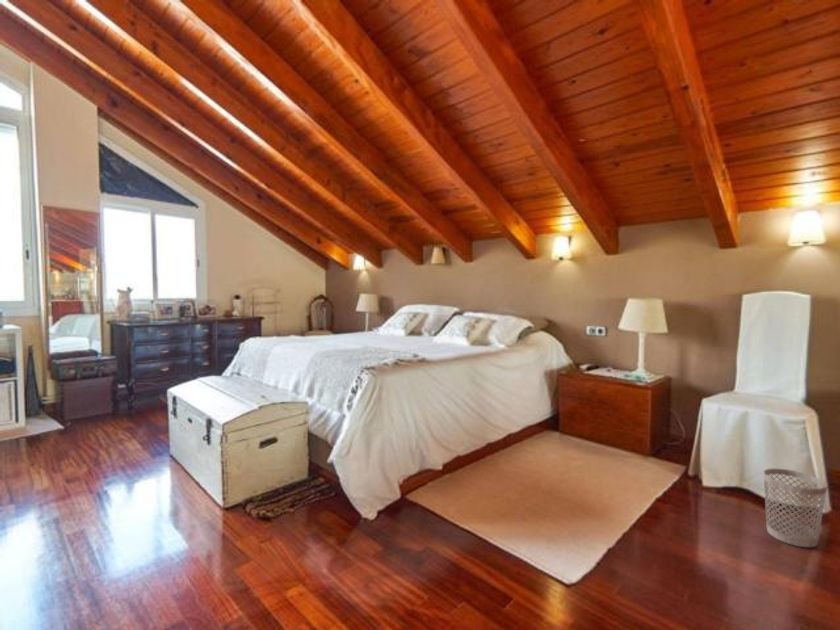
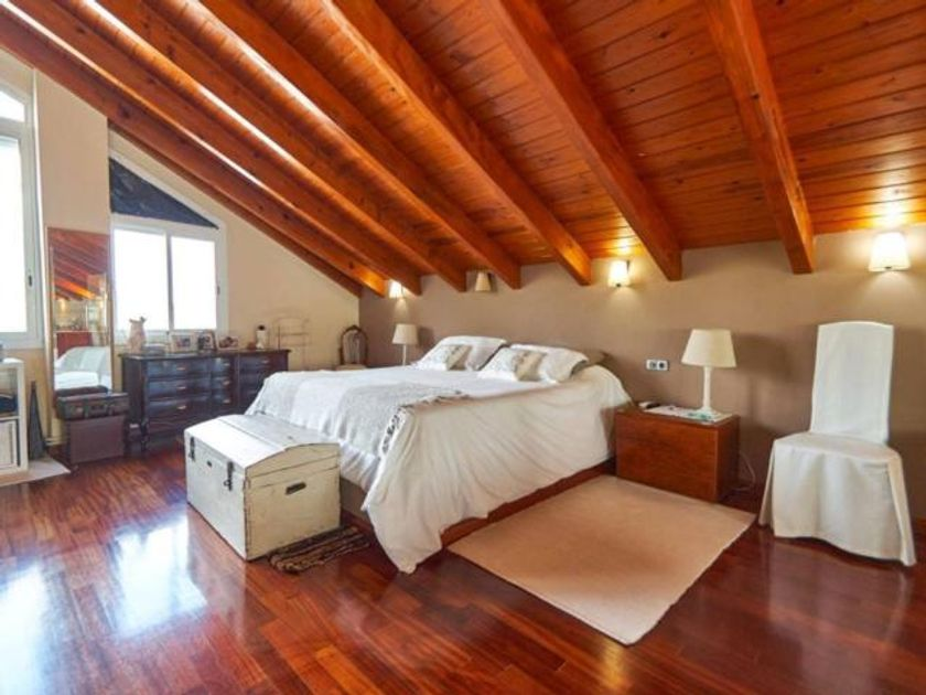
- wastebasket [763,467,829,548]
